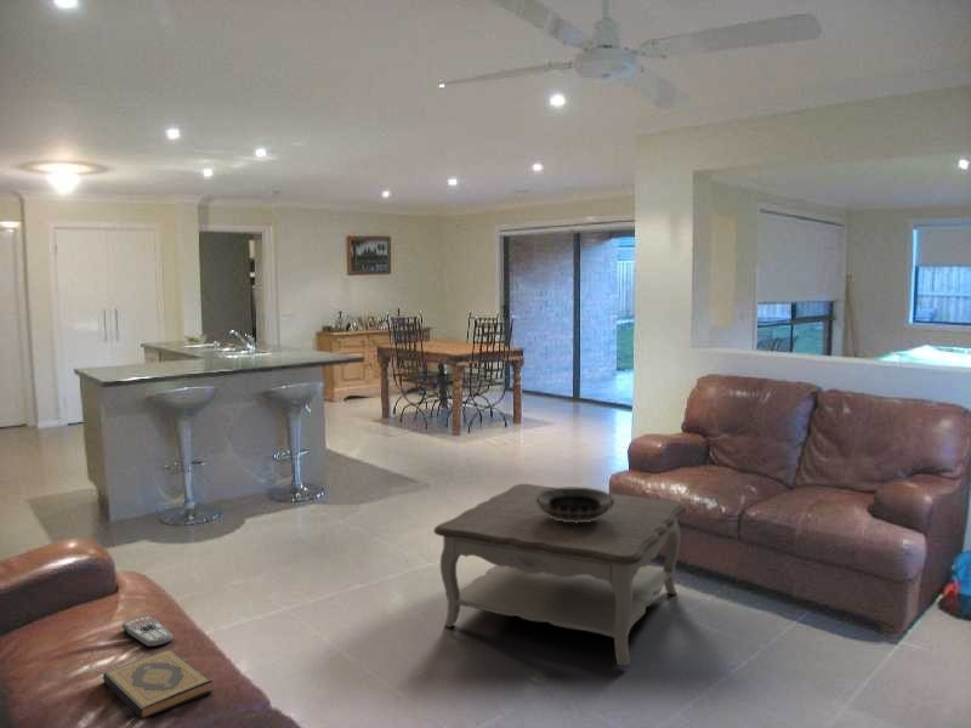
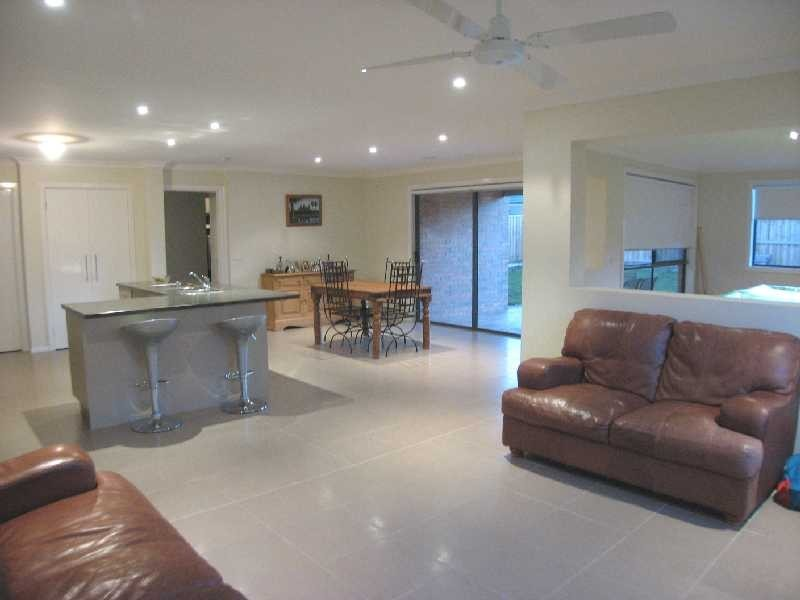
- hardback book [102,648,214,721]
- coffee table [432,483,688,667]
- remote control [121,614,174,648]
- decorative bowl [535,487,614,523]
